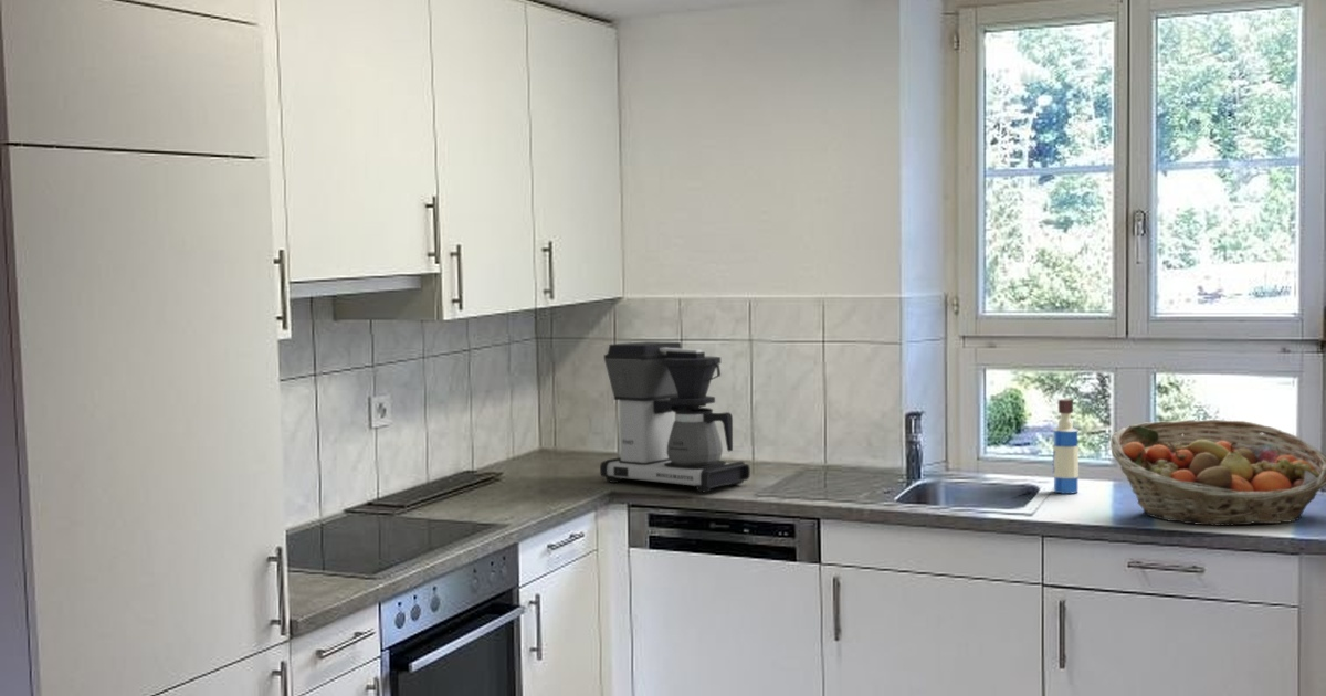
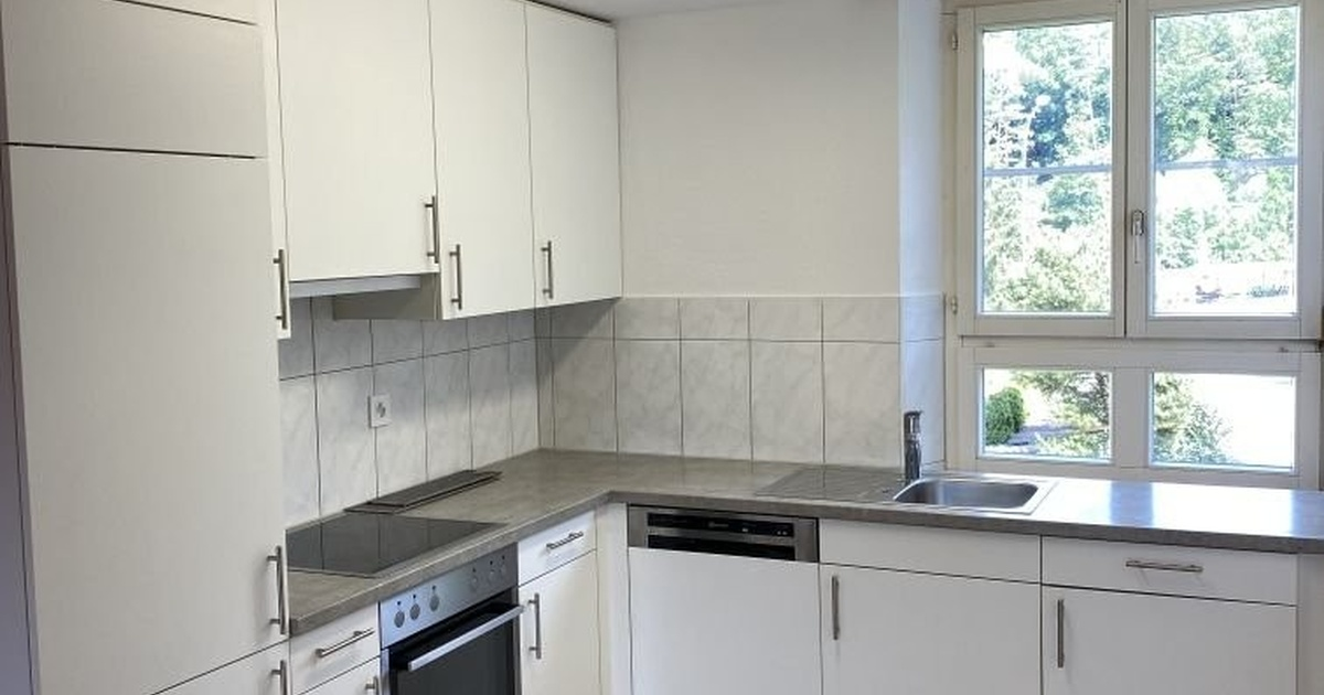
- tequila bottle [1051,398,1080,494]
- coffee maker [599,340,751,494]
- fruit basket [1109,419,1326,527]
